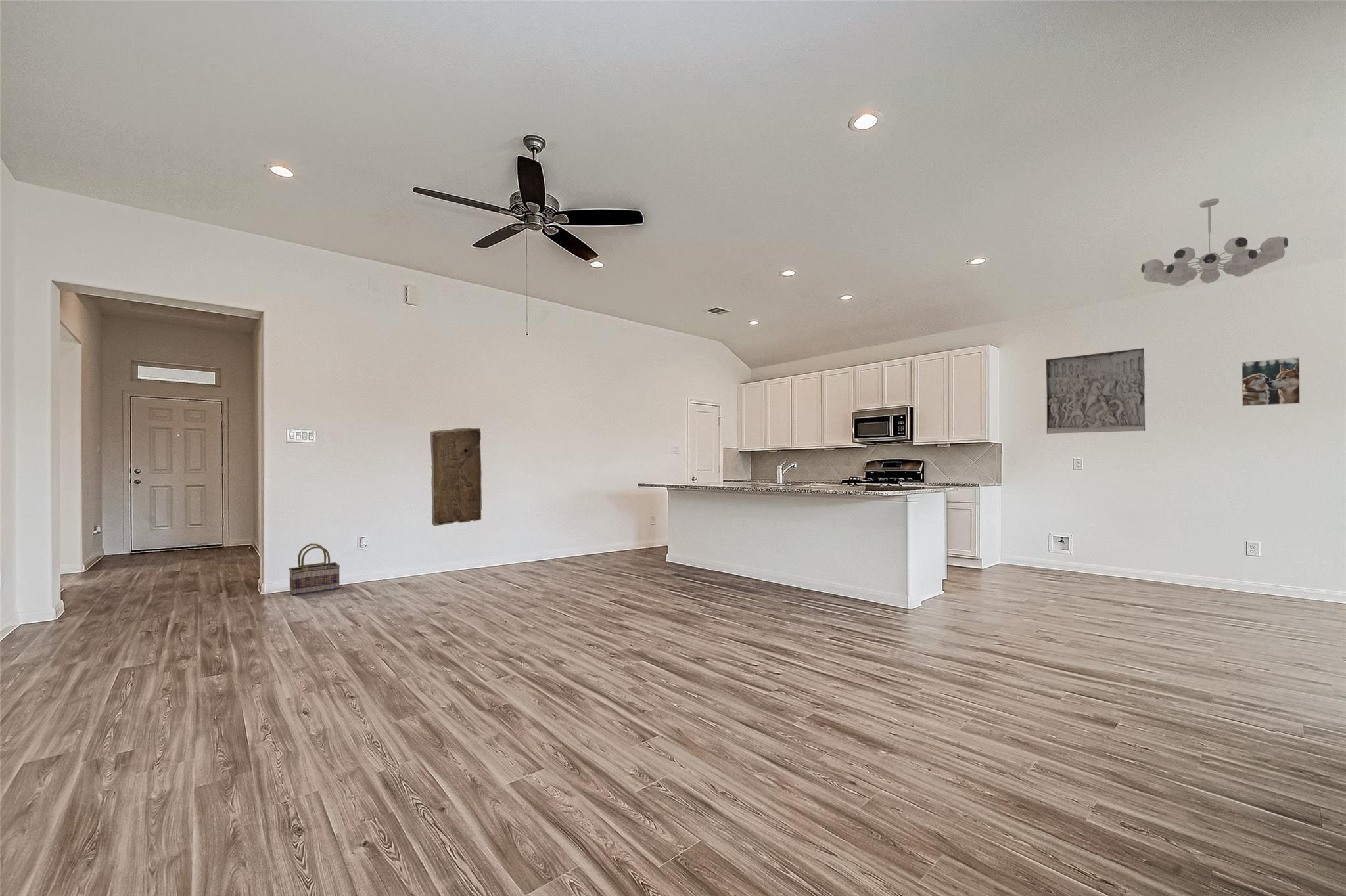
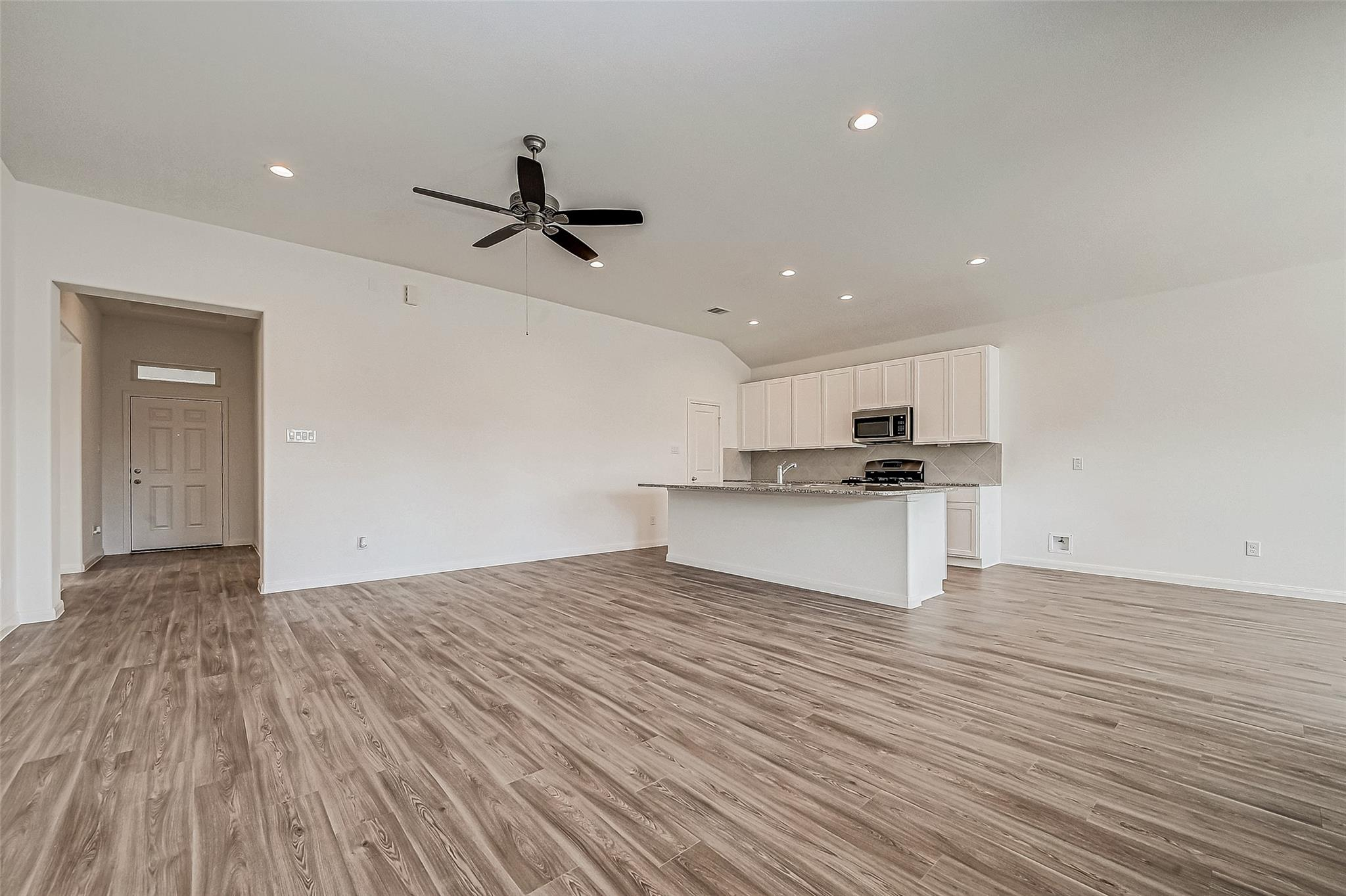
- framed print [1241,357,1301,407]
- basket [289,543,340,596]
- chandelier [1140,198,1289,286]
- wall panel [1046,347,1146,434]
- stone relief [429,428,482,526]
